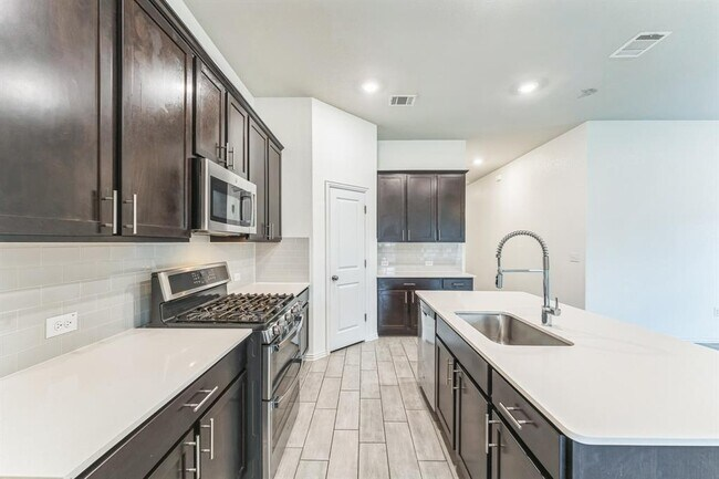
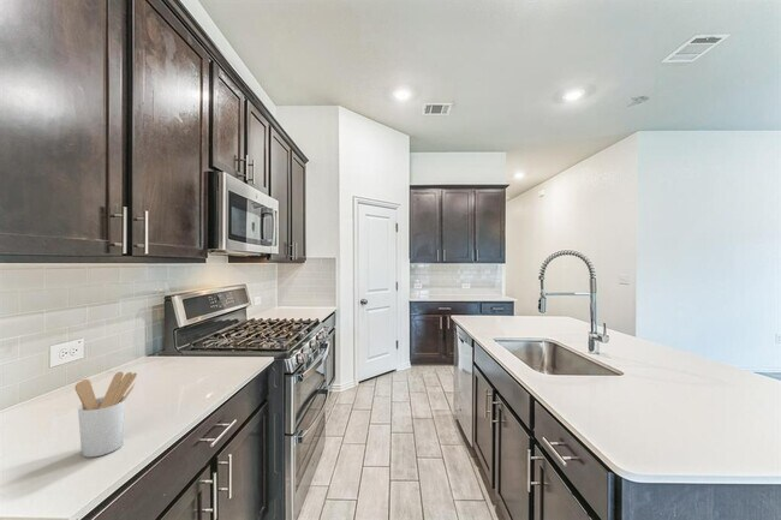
+ utensil holder [73,371,138,459]
